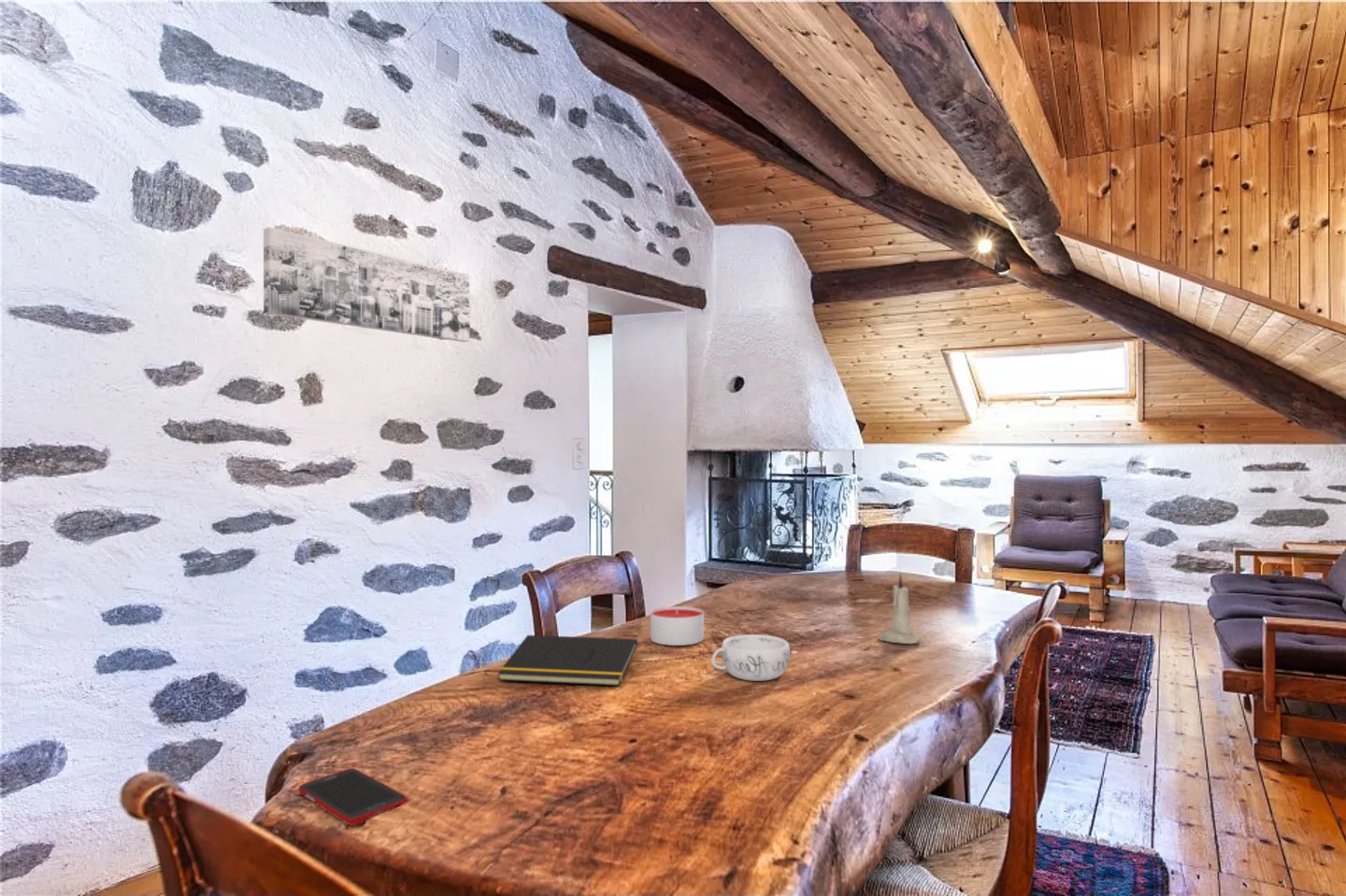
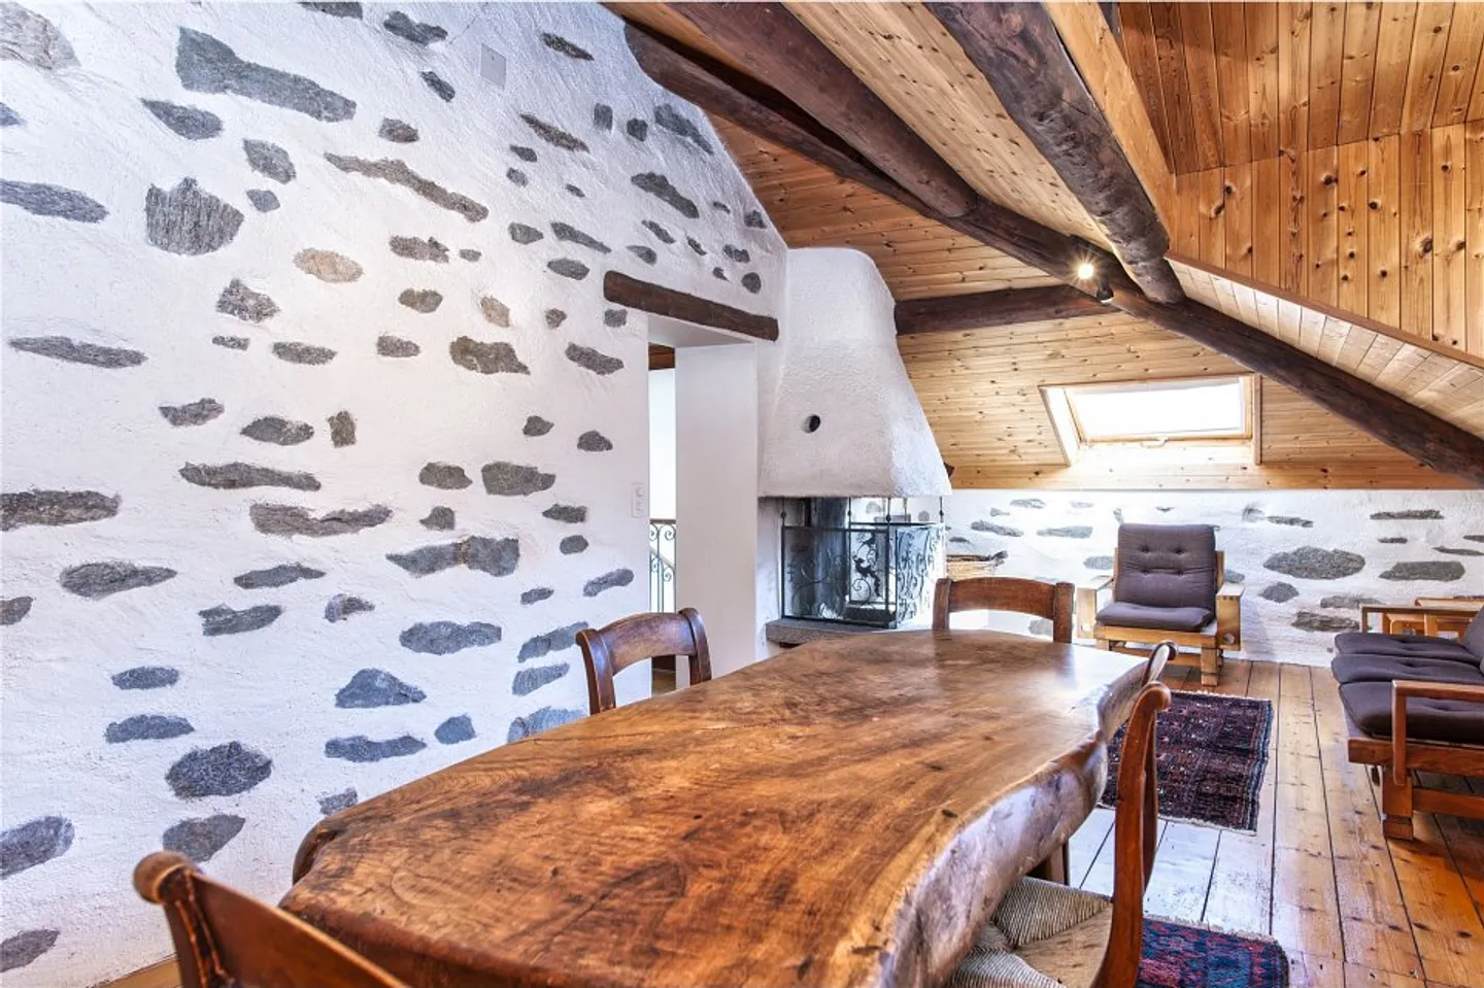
- candle [878,572,922,645]
- notepad [496,634,638,687]
- cell phone [297,767,408,827]
- decorative bowl [710,633,791,682]
- candle [650,605,705,647]
- wall art [263,226,470,343]
